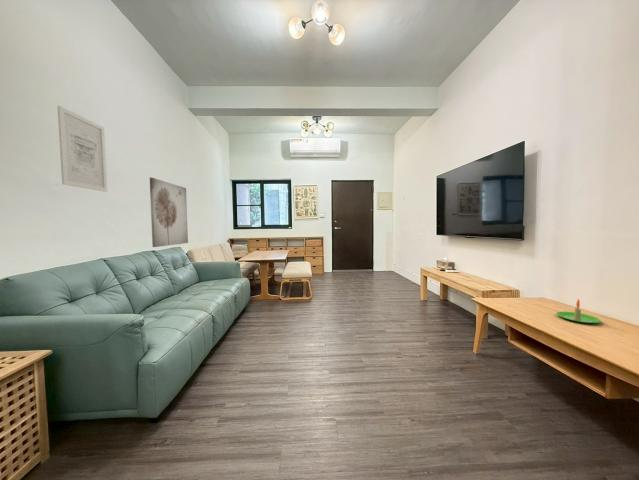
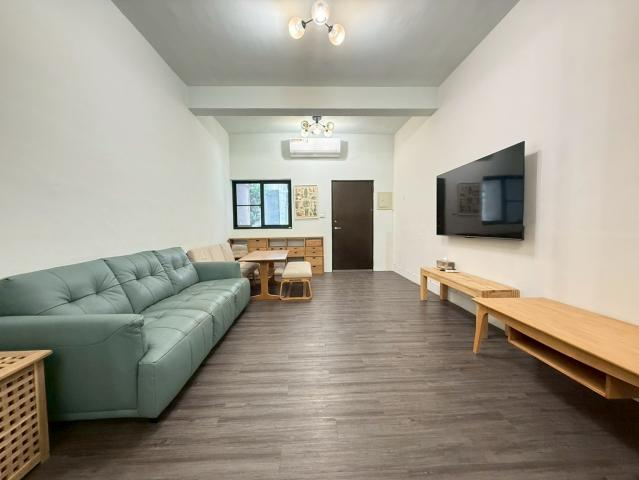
- wall art [149,177,189,248]
- candle [555,298,602,324]
- wall art [56,105,108,193]
